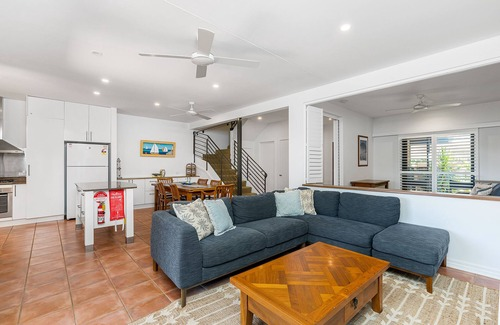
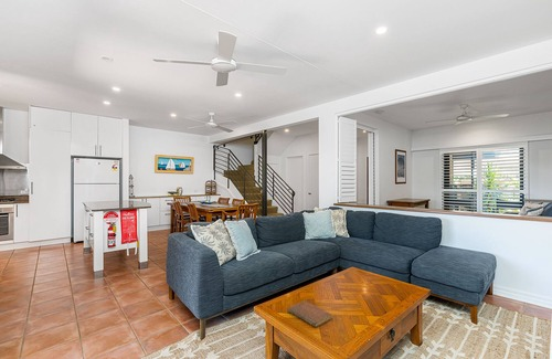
+ notebook [287,300,333,328]
